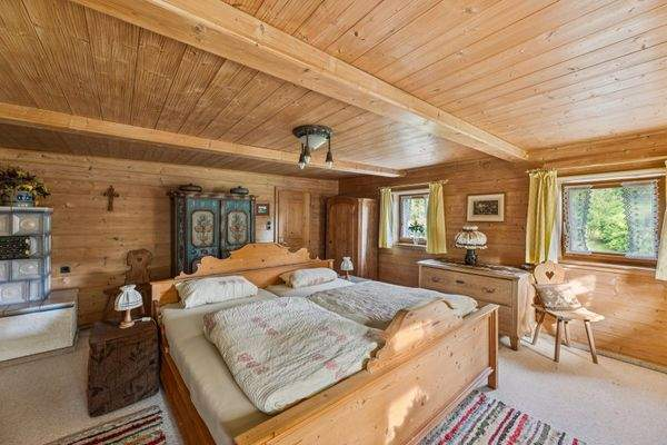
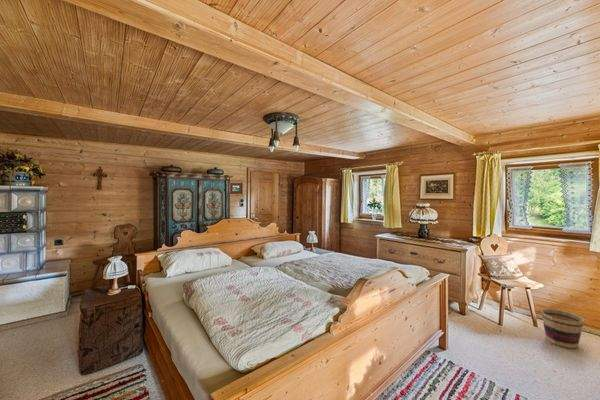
+ basket [540,307,585,350]
